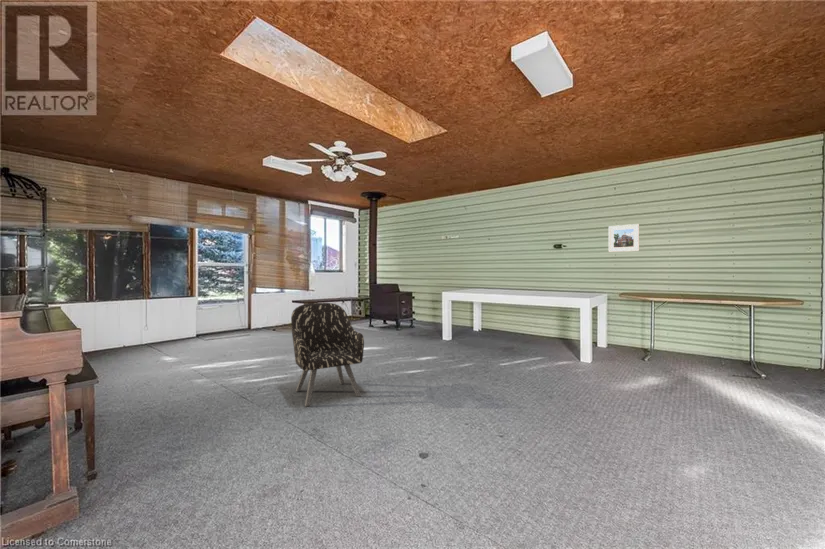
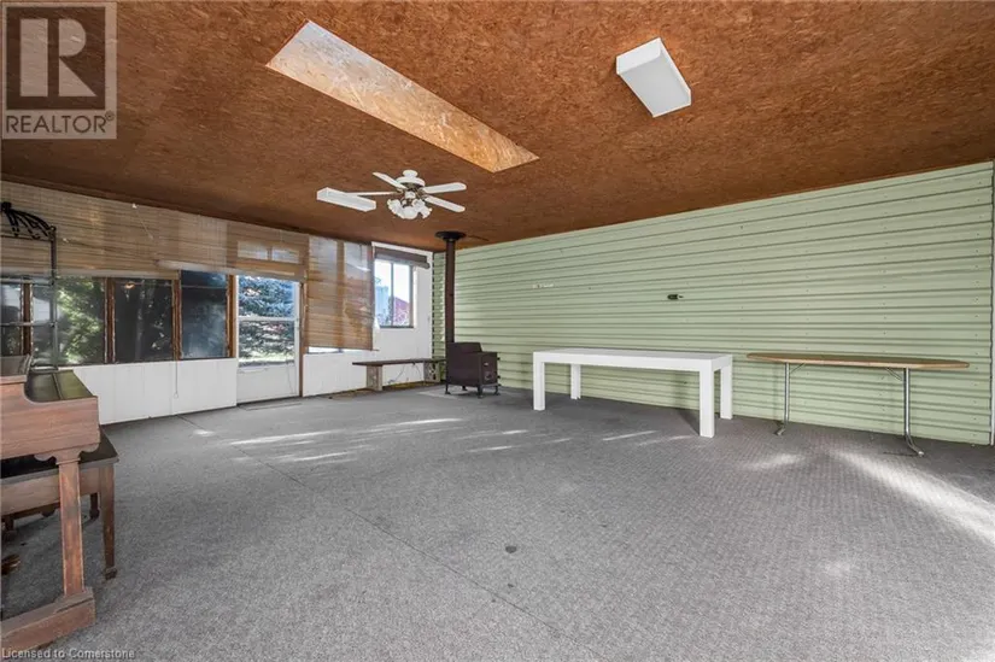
- armchair [290,302,365,408]
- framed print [608,223,640,253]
